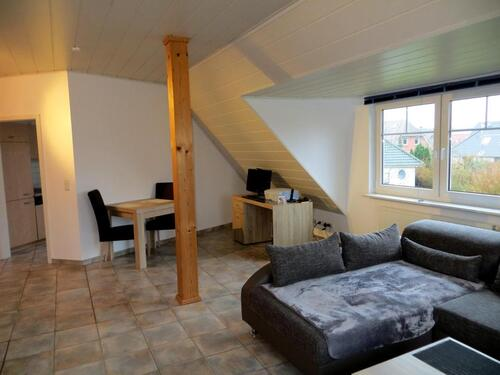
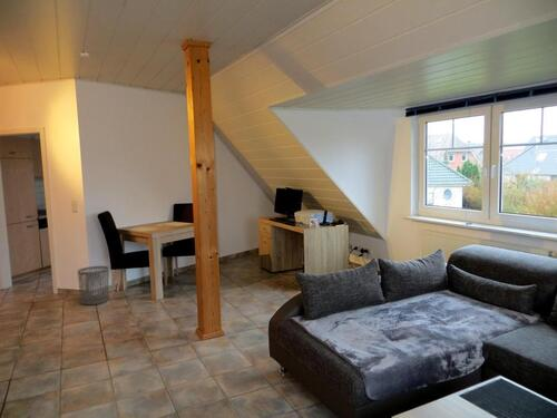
+ waste bin [77,265,110,305]
